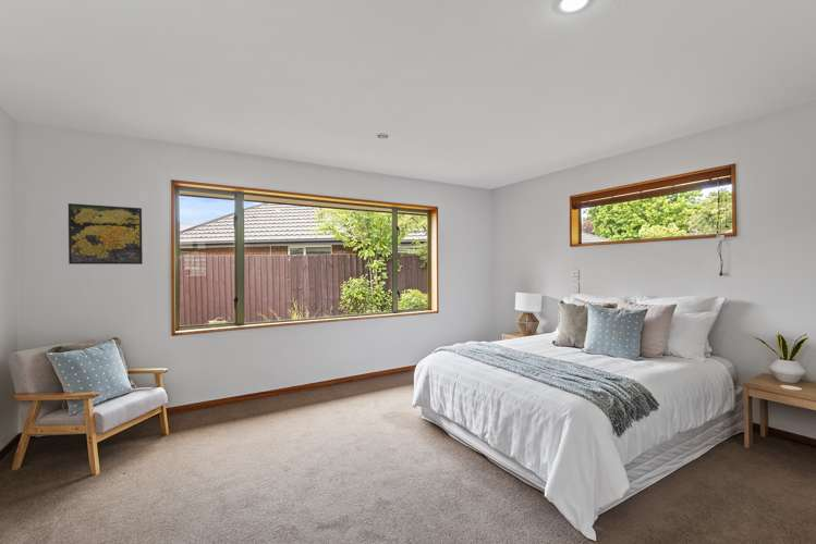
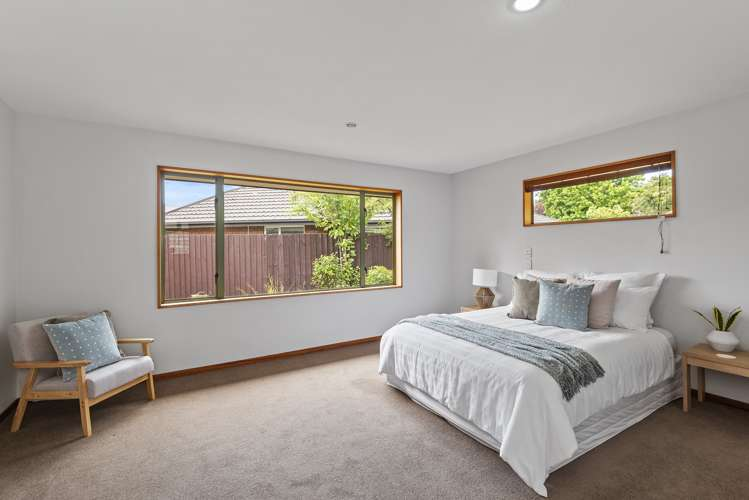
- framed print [68,202,144,265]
